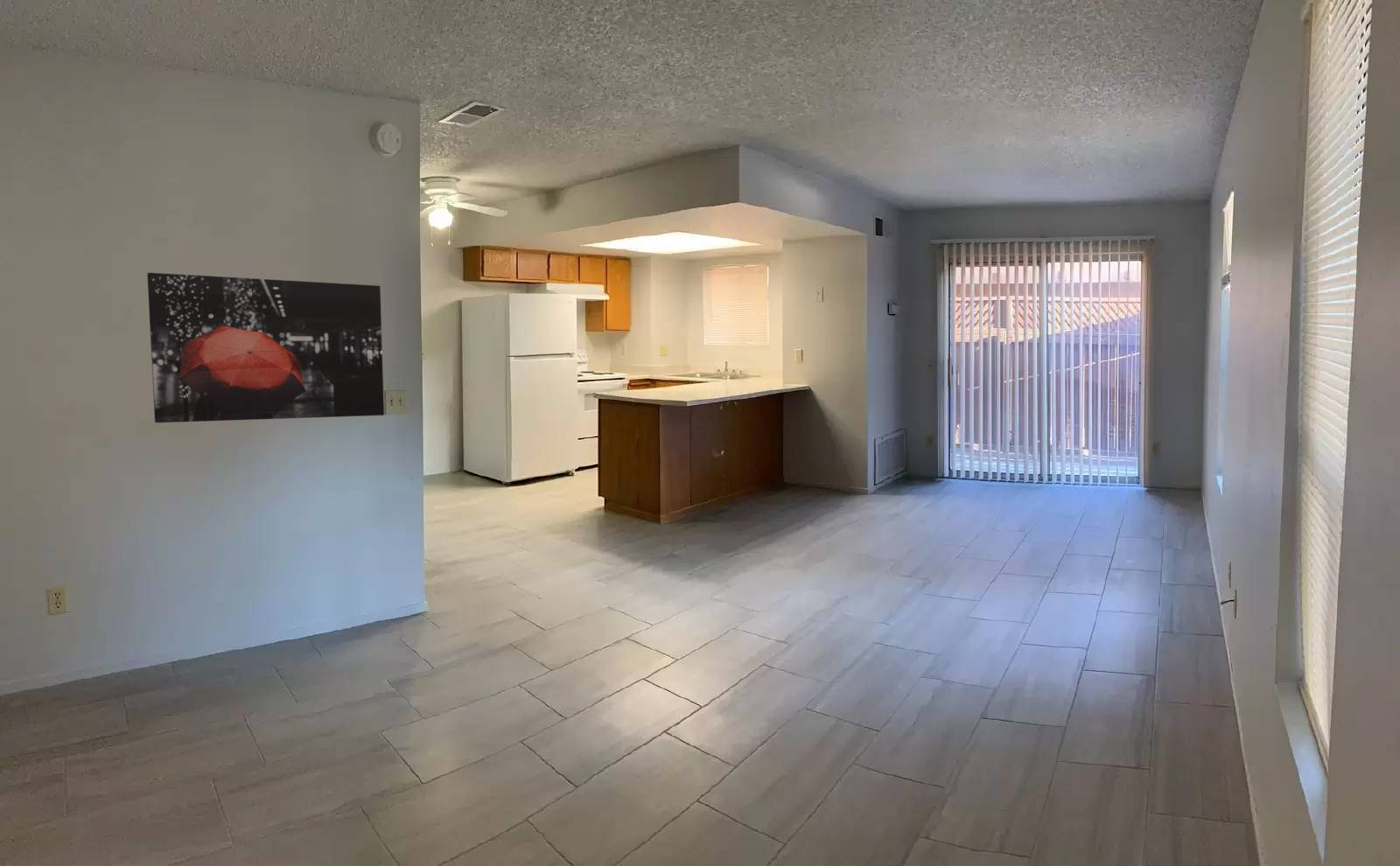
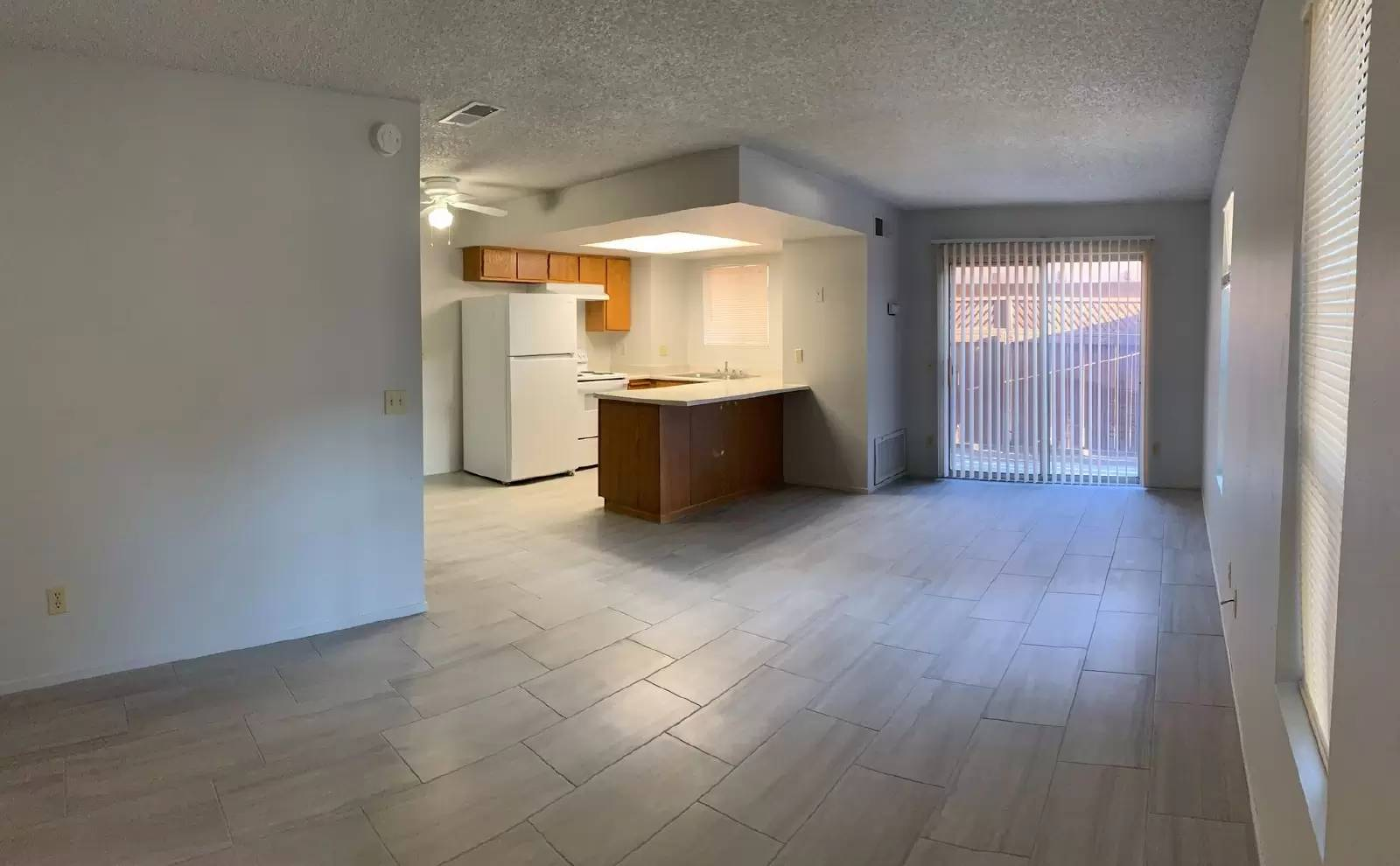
- wall art [146,272,385,423]
